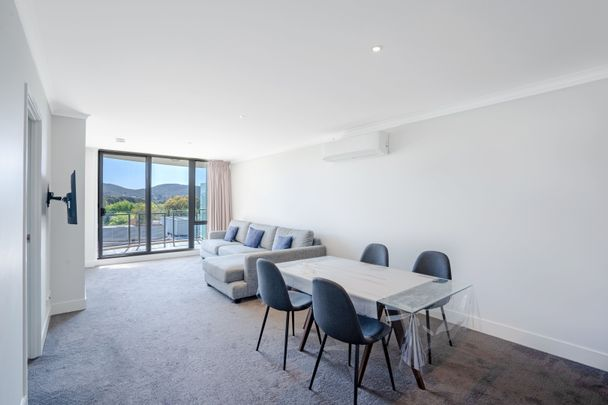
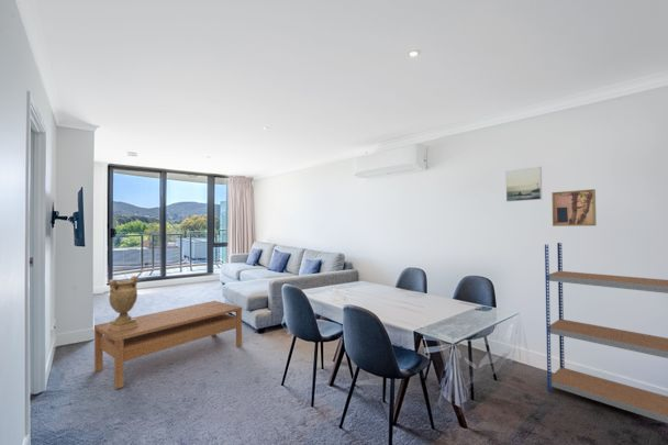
+ shelving unit [544,242,668,424]
+ coffee table [93,300,243,390]
+ wall art [550,188,598,227]
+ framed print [504,166,543,202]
+ decorative urn [108,275,140,331]
